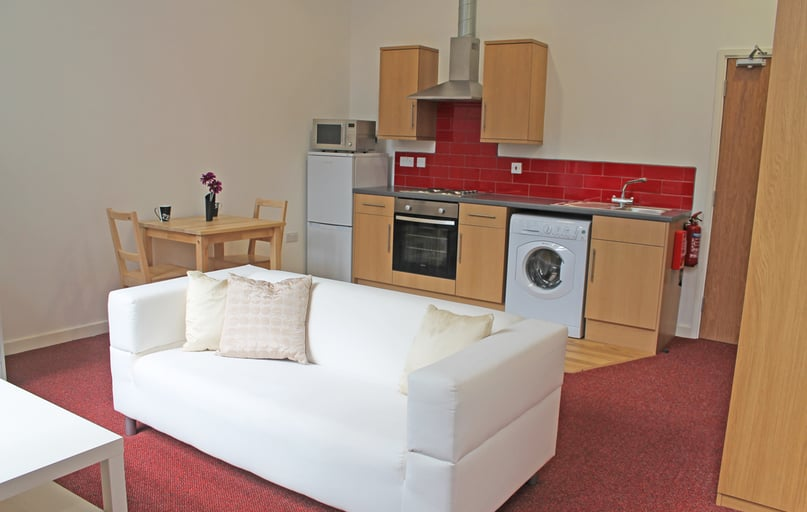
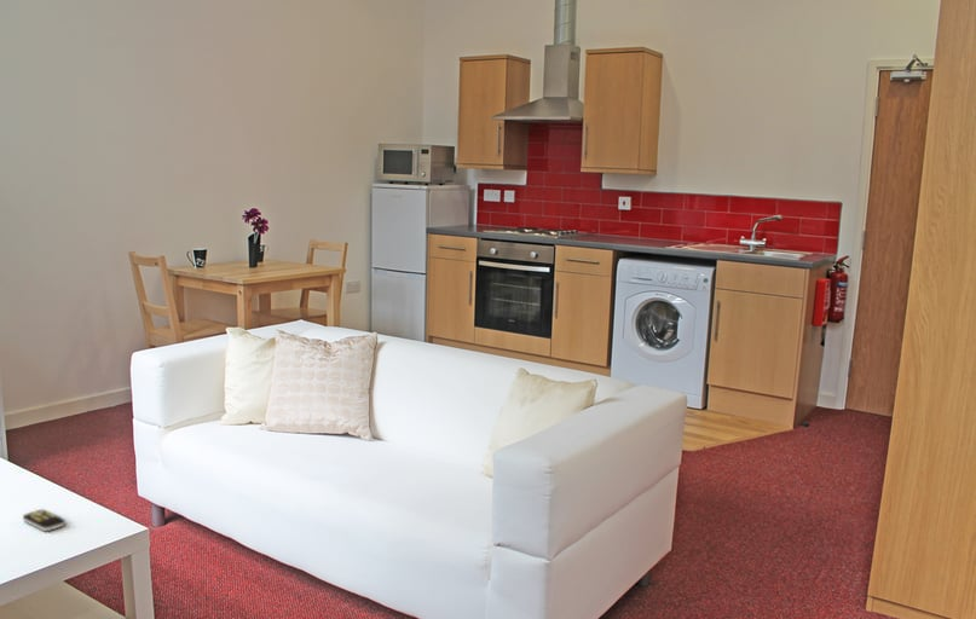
+ remote control [22,508,67,532]
